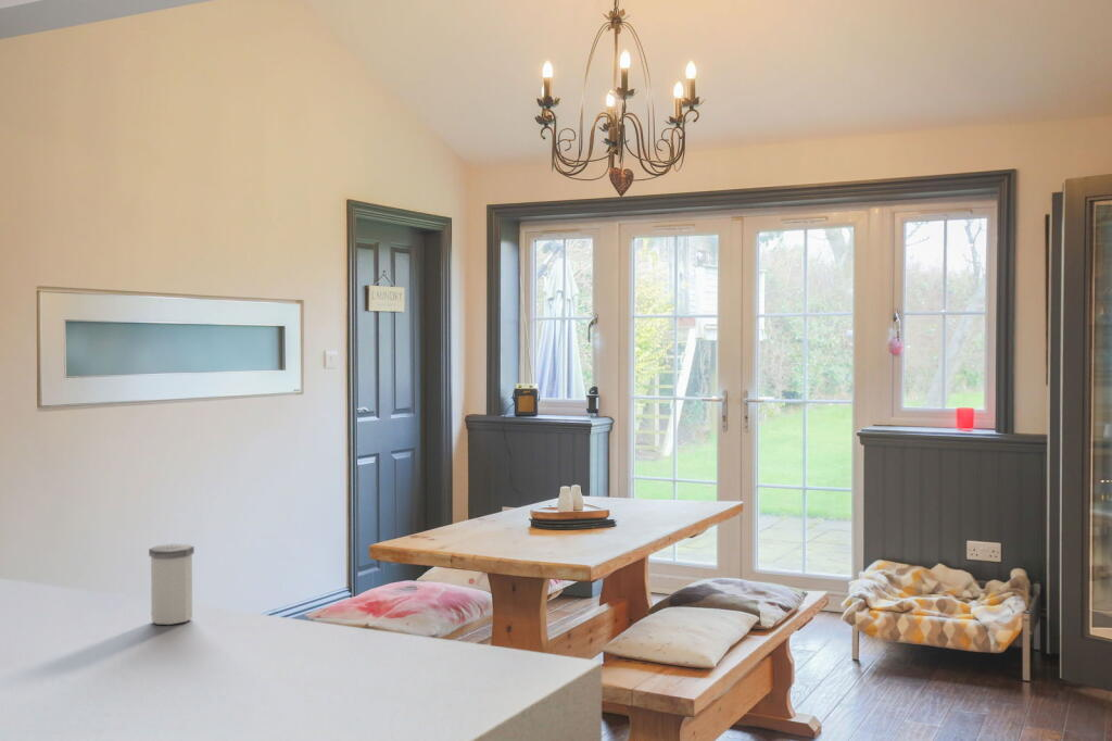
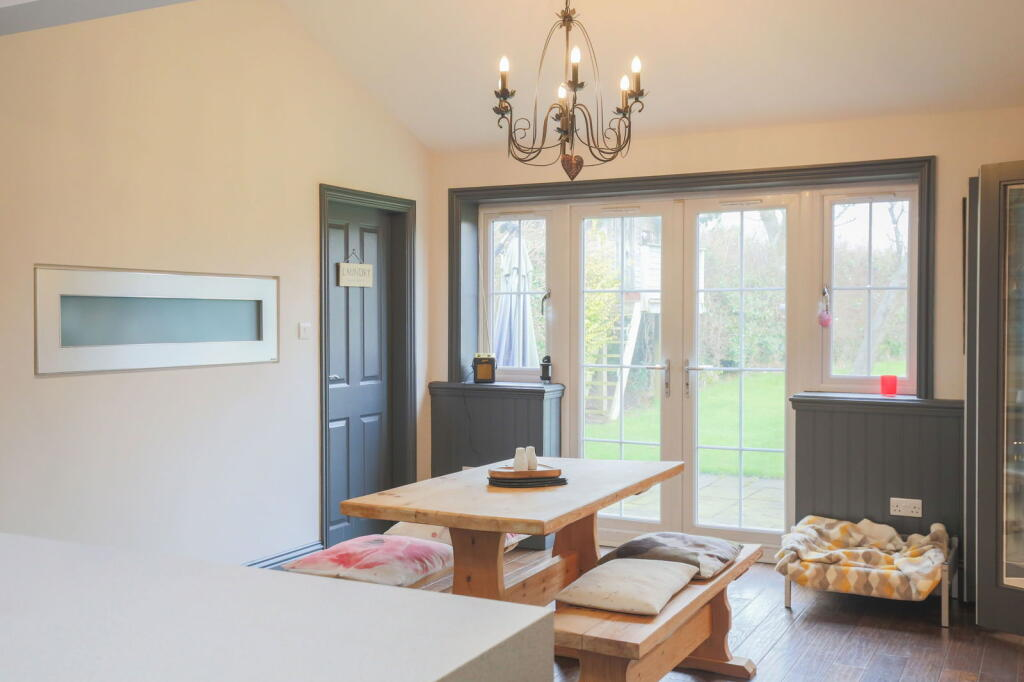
- salt shaker [148,543,195,626]
